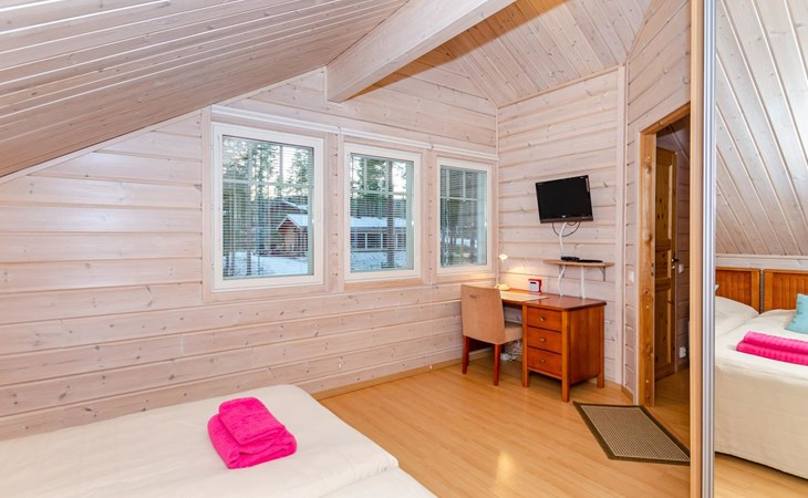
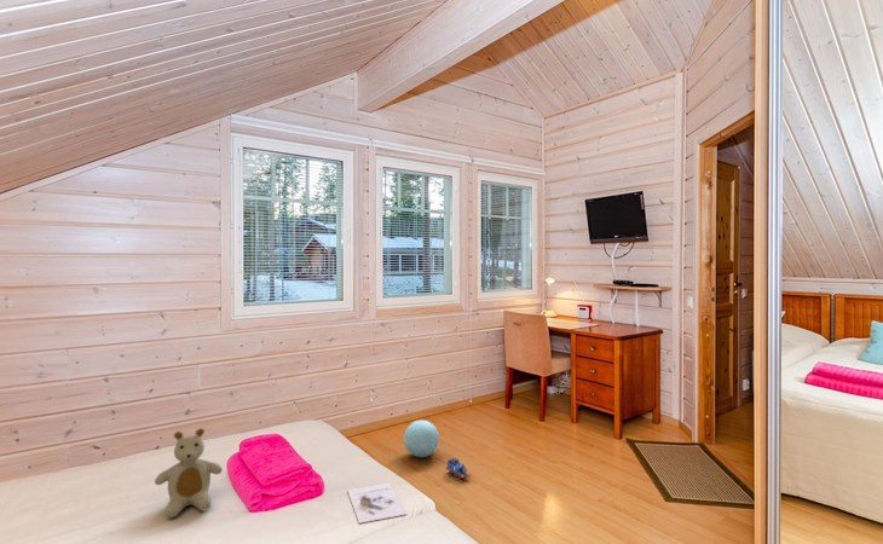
+ stuffed bear [154,427,224,519]
+ toy train [445,457,471,480]
+ ball [403,419,440,458]
+ architectural model [346,482,408,525]
